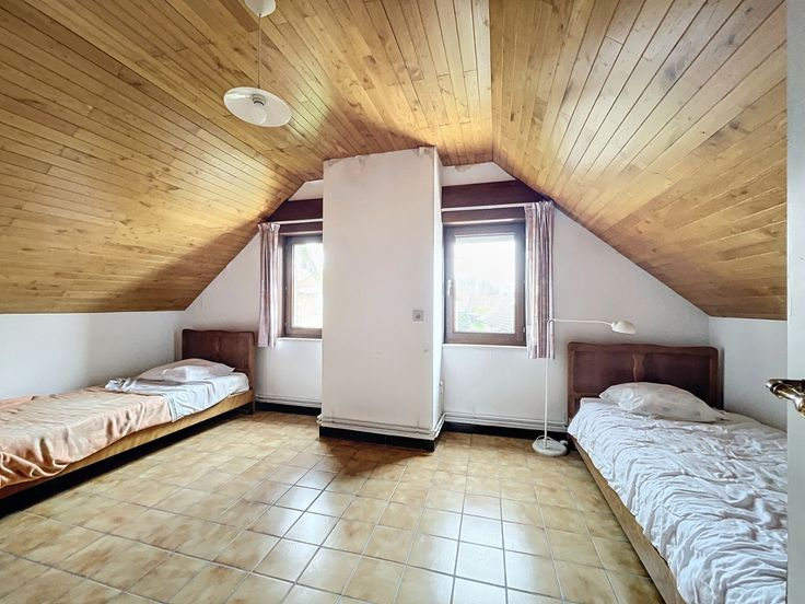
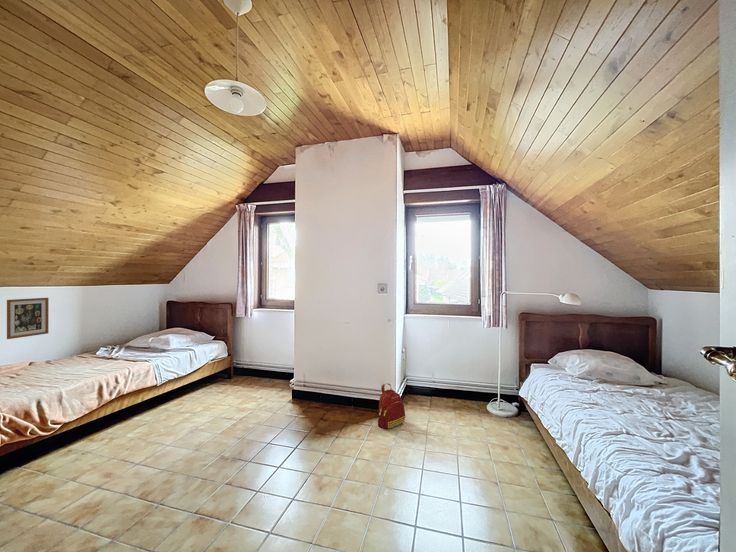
+ wall art [6,297,50,340]
+ backpack [377,383,406,430]
